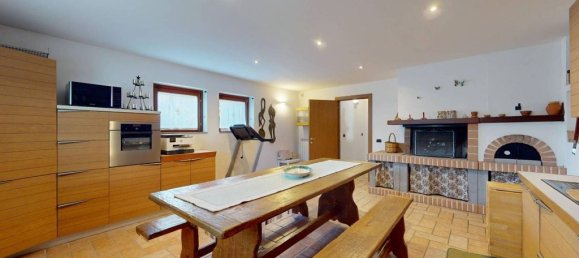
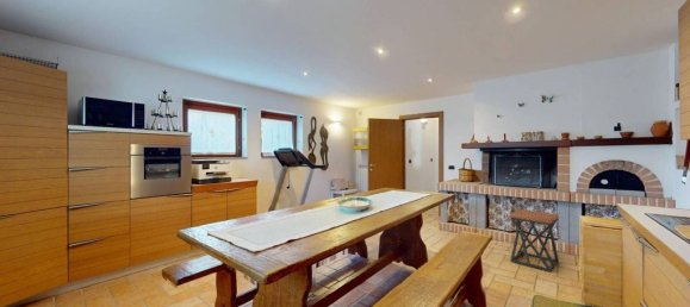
+ stool [510,208,560,272]
